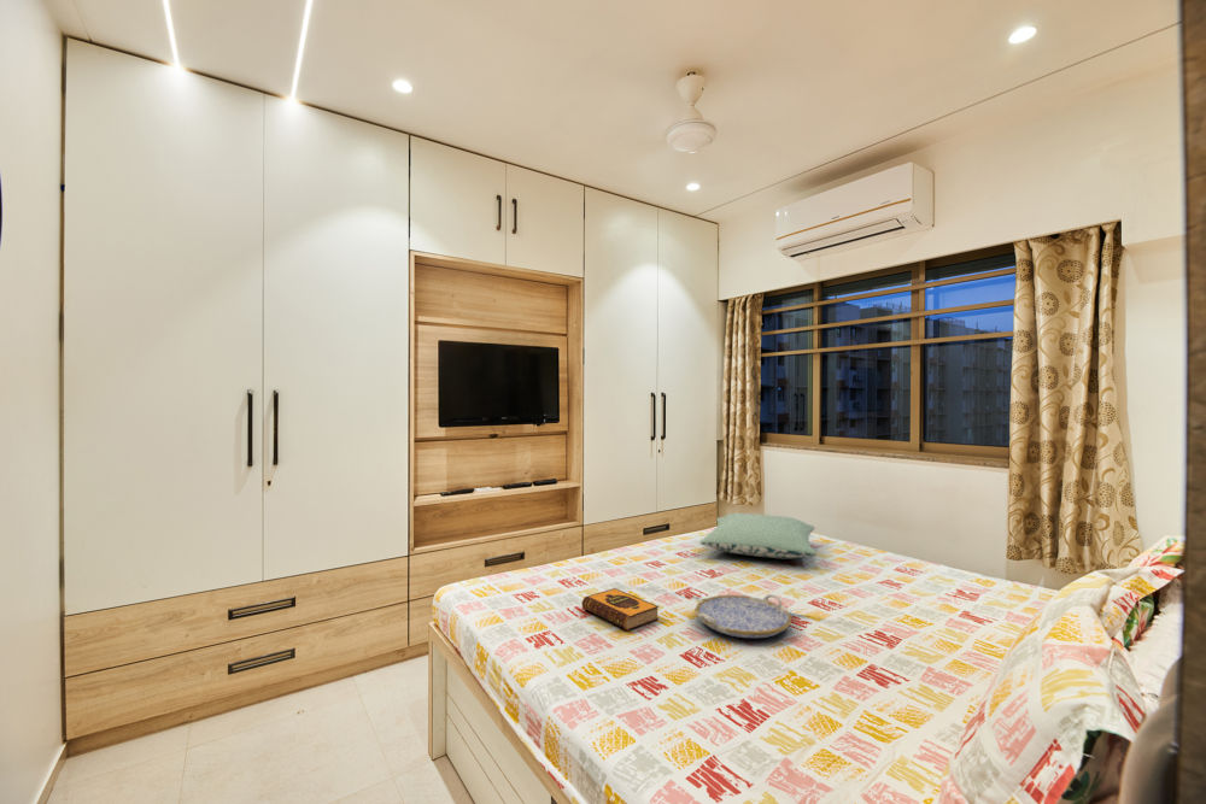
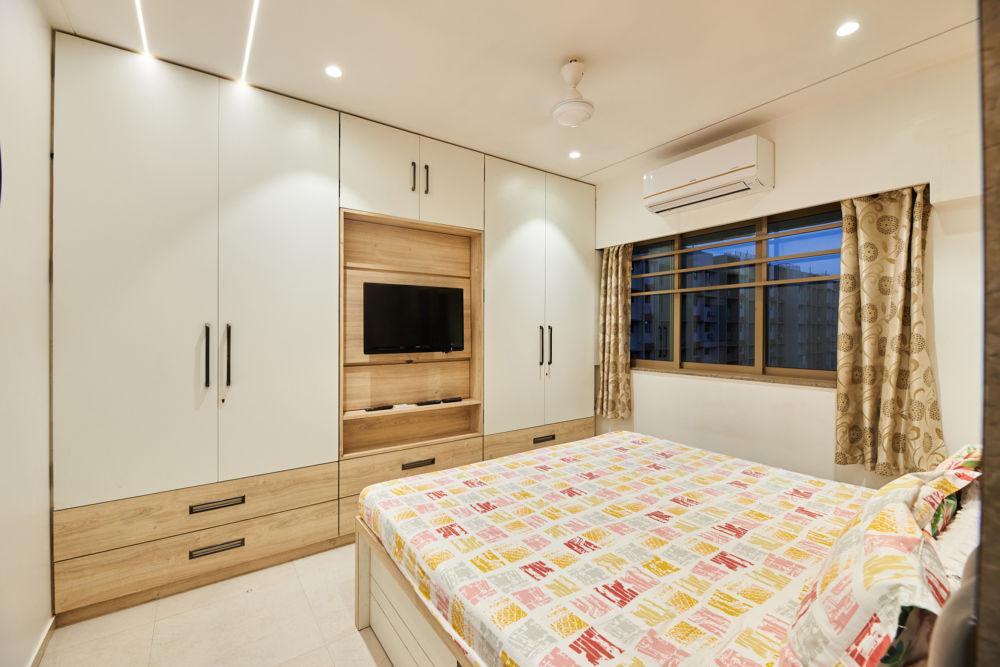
- serving tray [693,593,792,639]
- pillow [698,512,818,559]
- hardback book [581,587,660,632]
